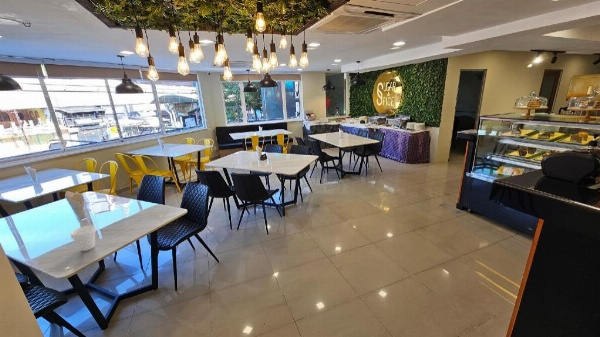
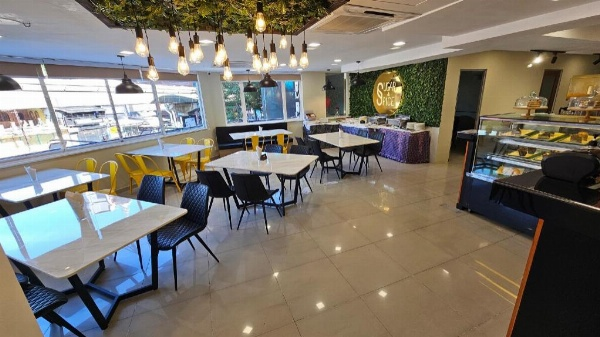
- cup [69,225,97,252]
